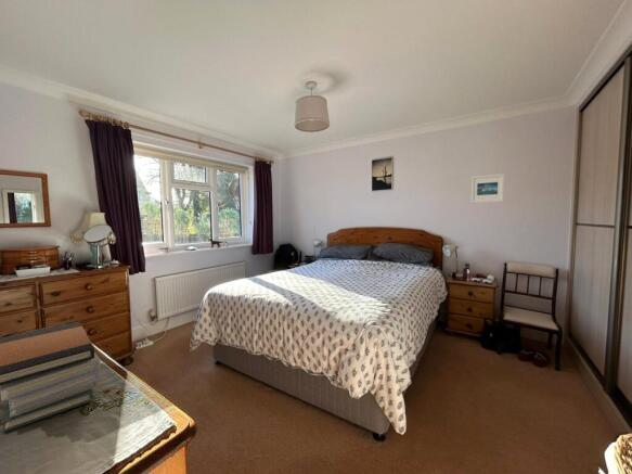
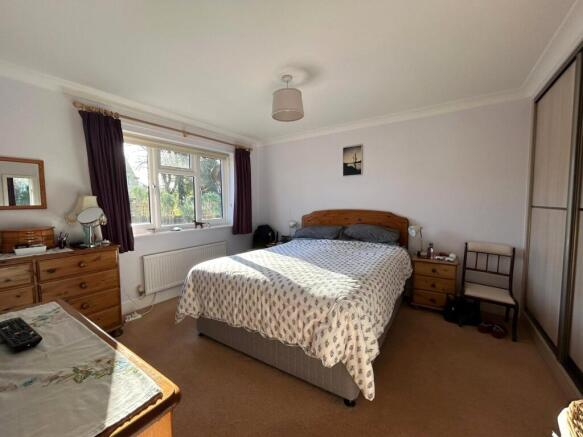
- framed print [470,172,505,204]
- book stack [0,321,101,434]
